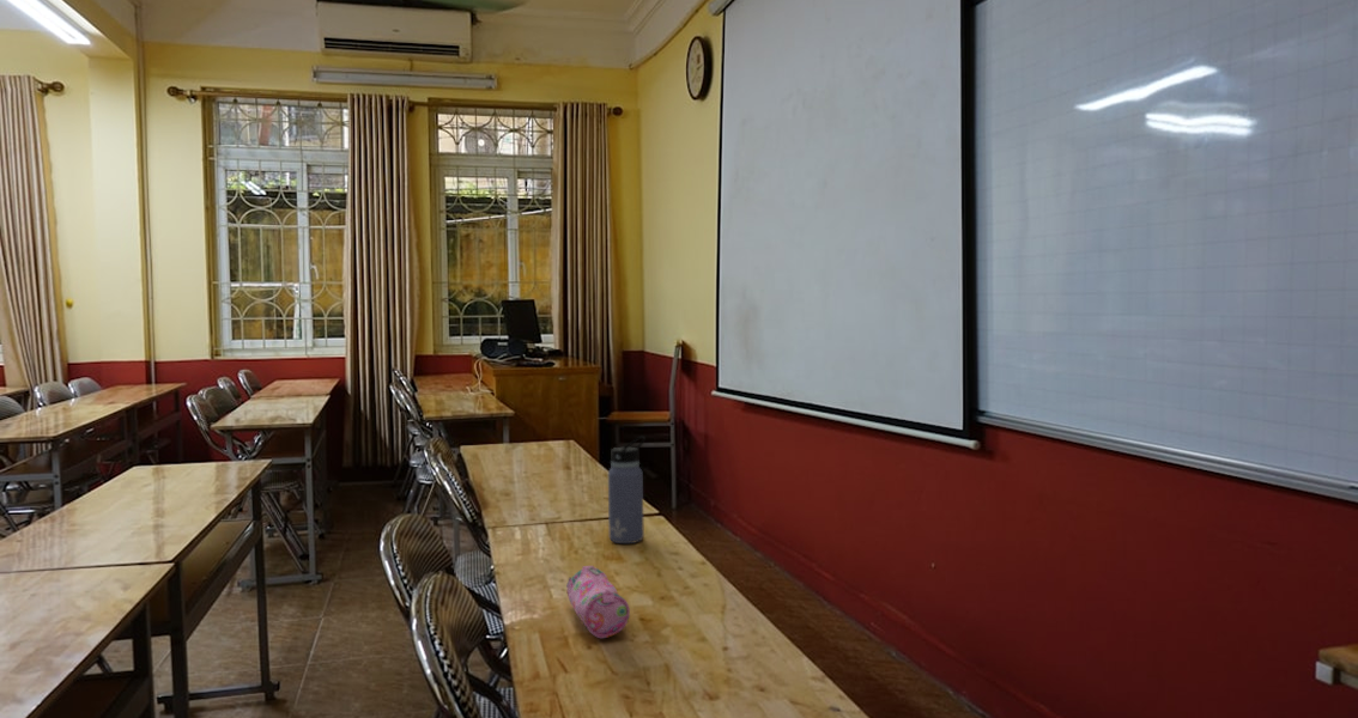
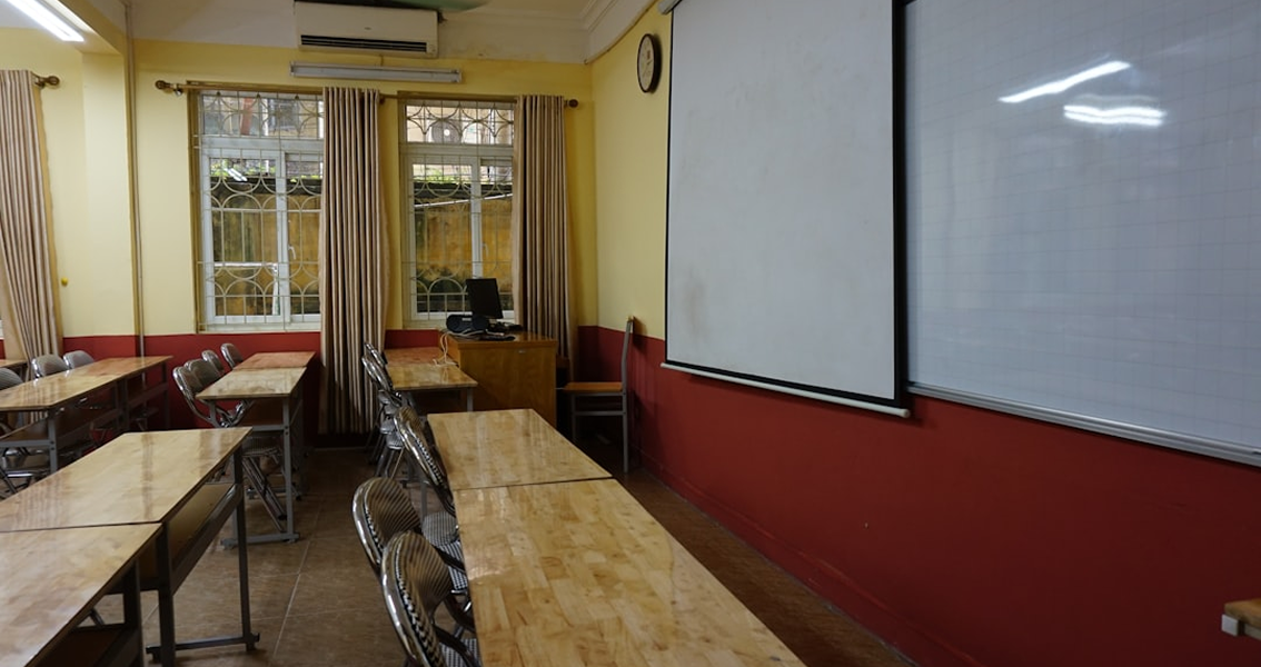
- water bottle [607,434,647,544]
- pencil case [565,565,631,639]
